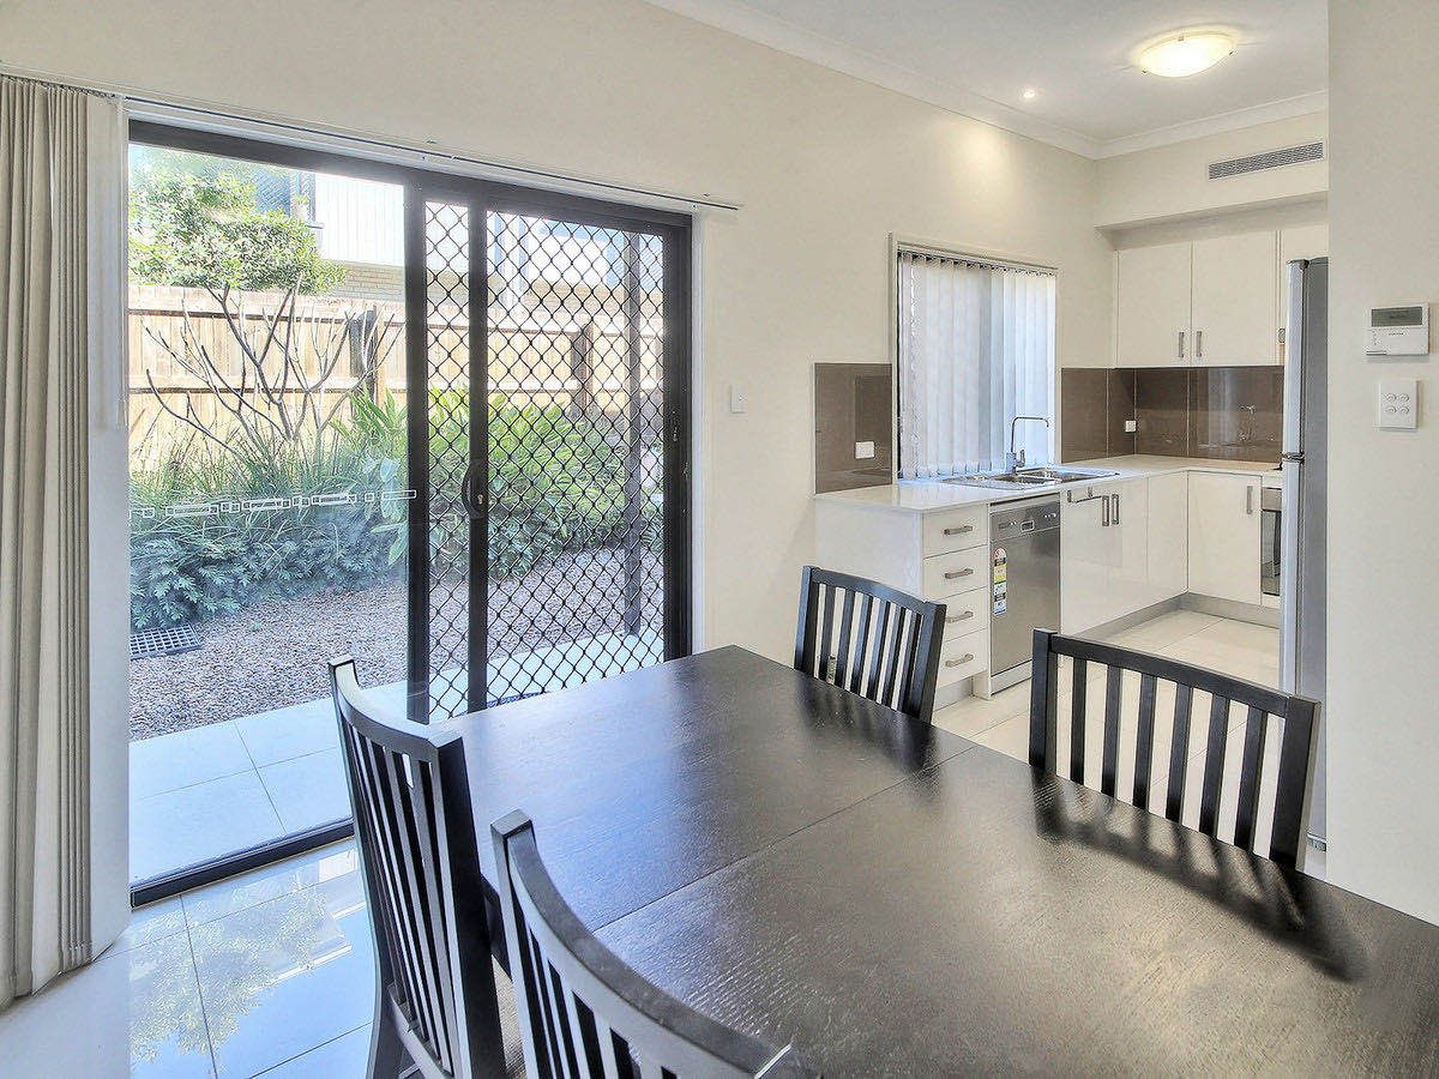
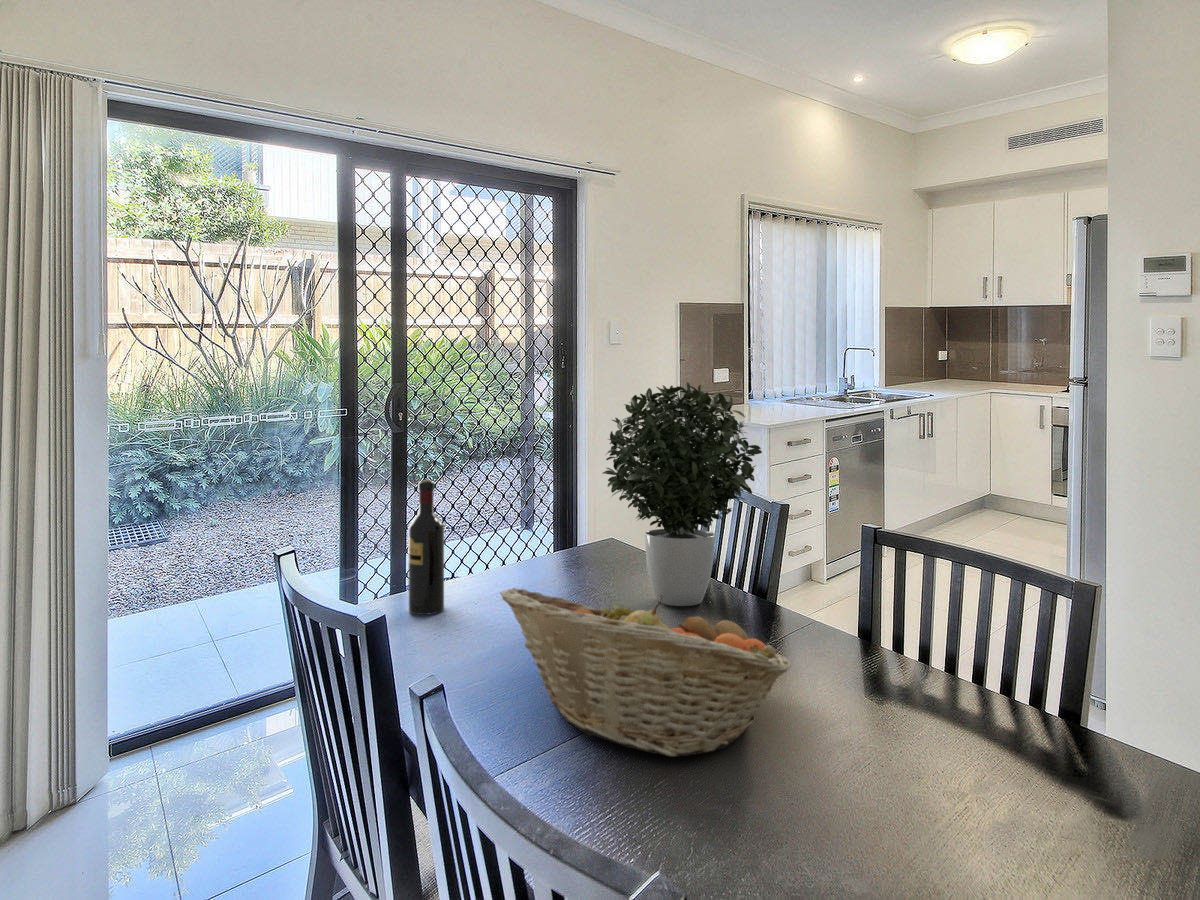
+ potted plant [601,381,763,607]
+ fruit basket [499,587,792,758]
+ wine bottle [407,479,445,616]
